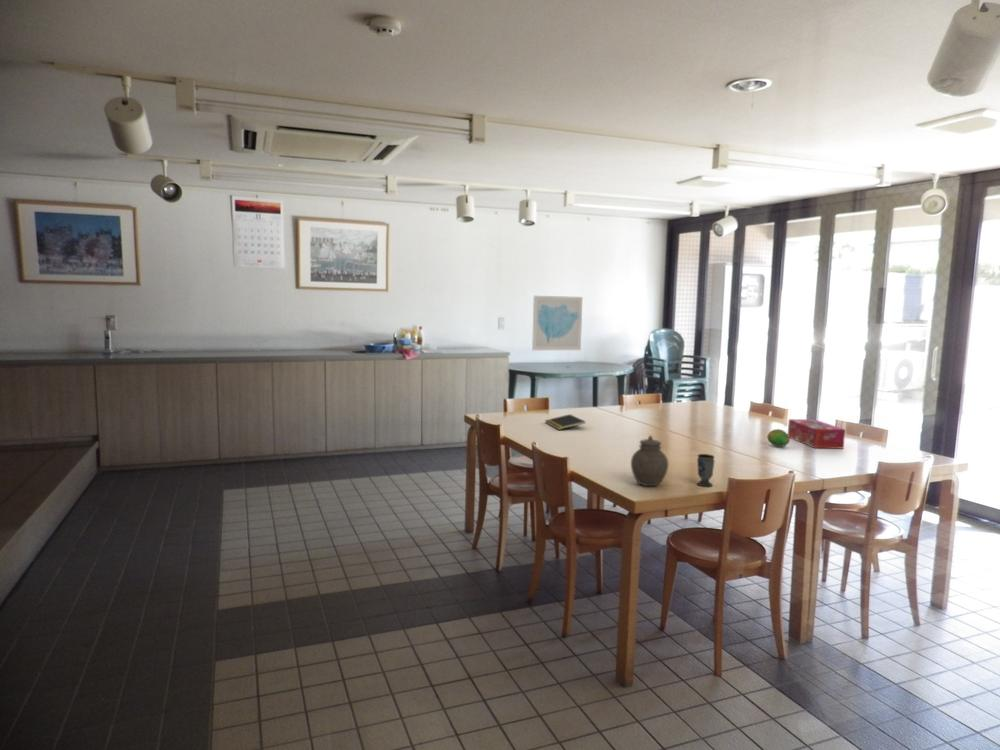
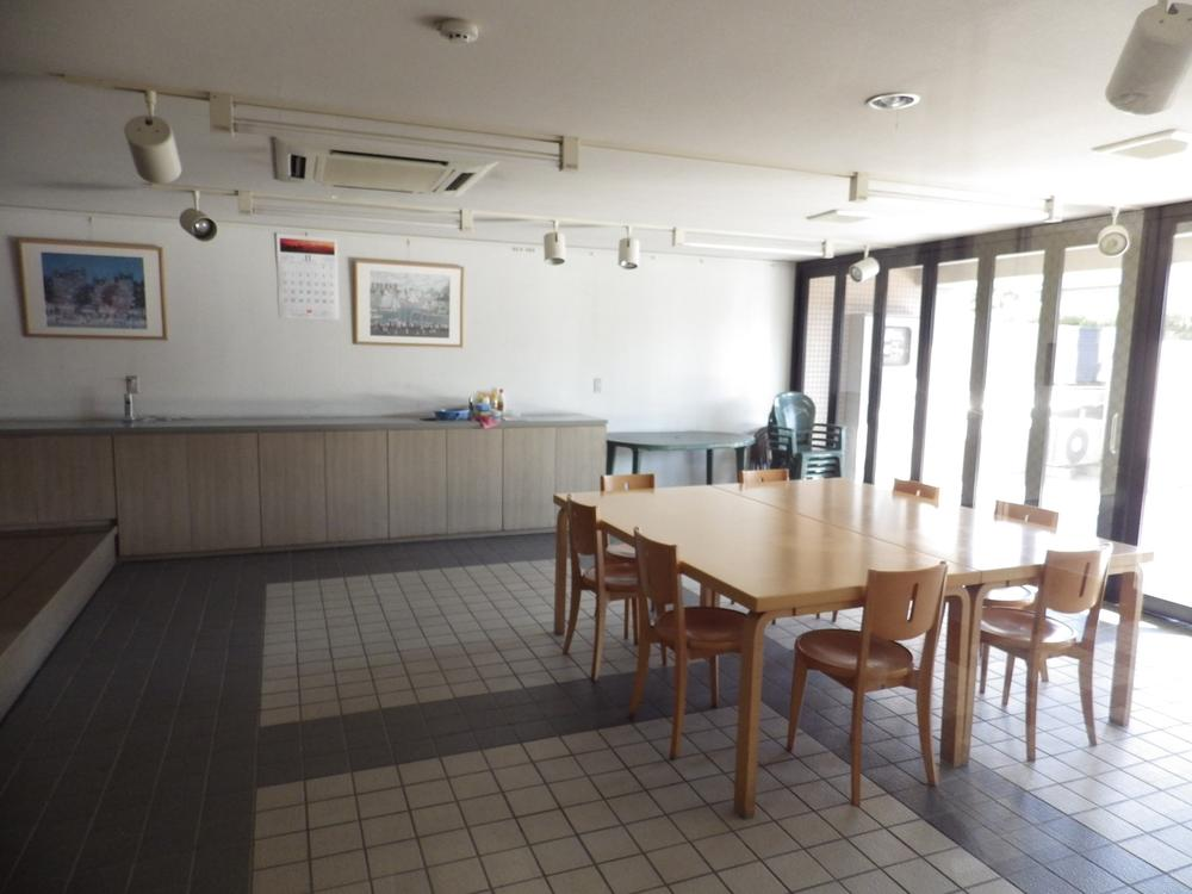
- wall art [531,295,583,352]
- jar [630,435,669,487]
- tissue box [787,418,846,449]
- notepad [544,413,586,431]
- fruit [766,428,791,448]
- cup [696,453,715,487]
